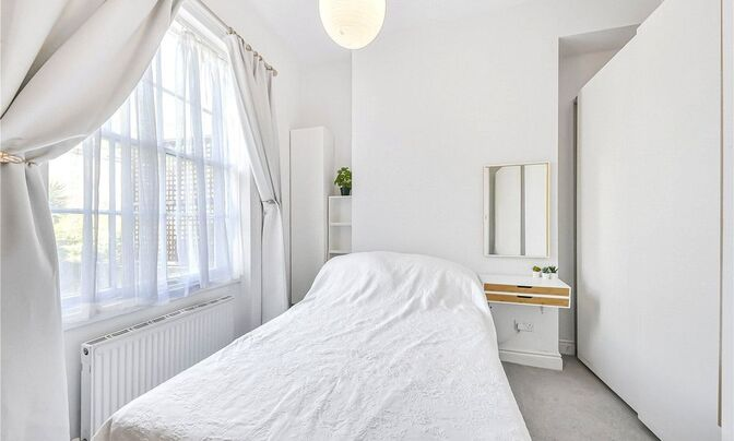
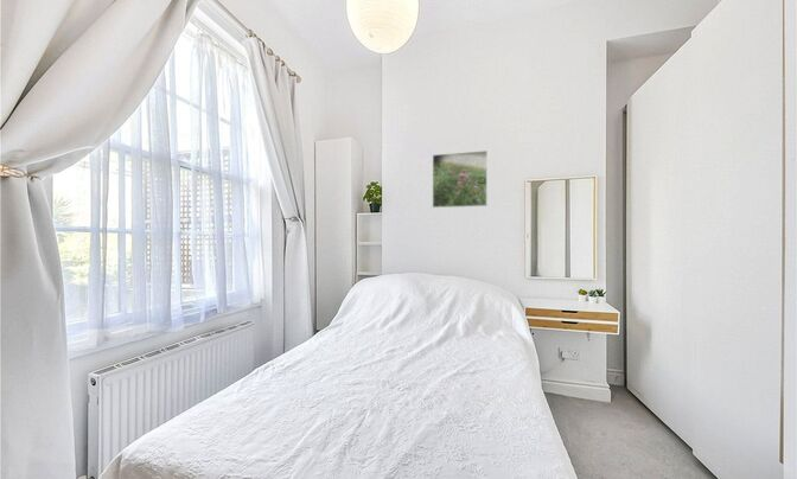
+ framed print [432,149,489,209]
